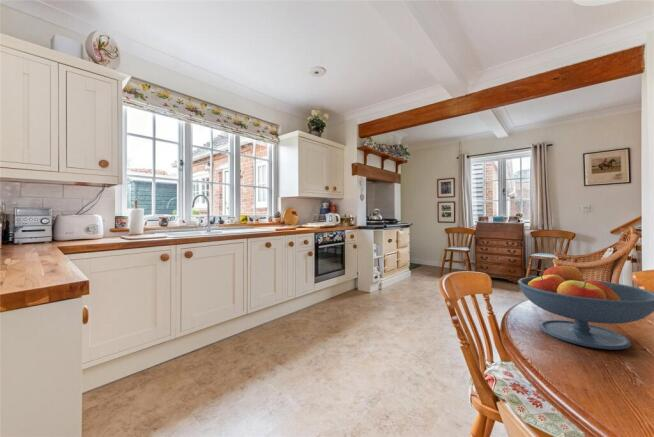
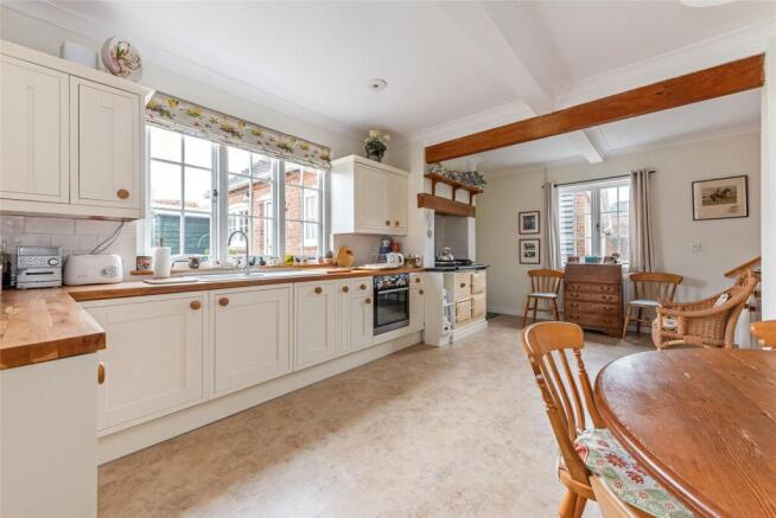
- fruit bowl [517,263,654,351]
